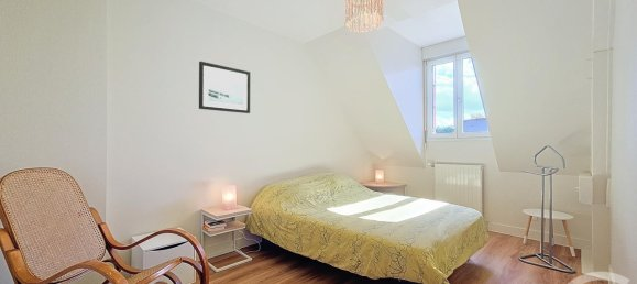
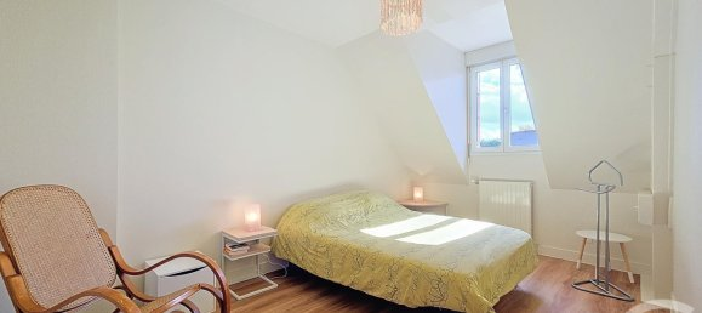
- wall art [198,61,251,114]
